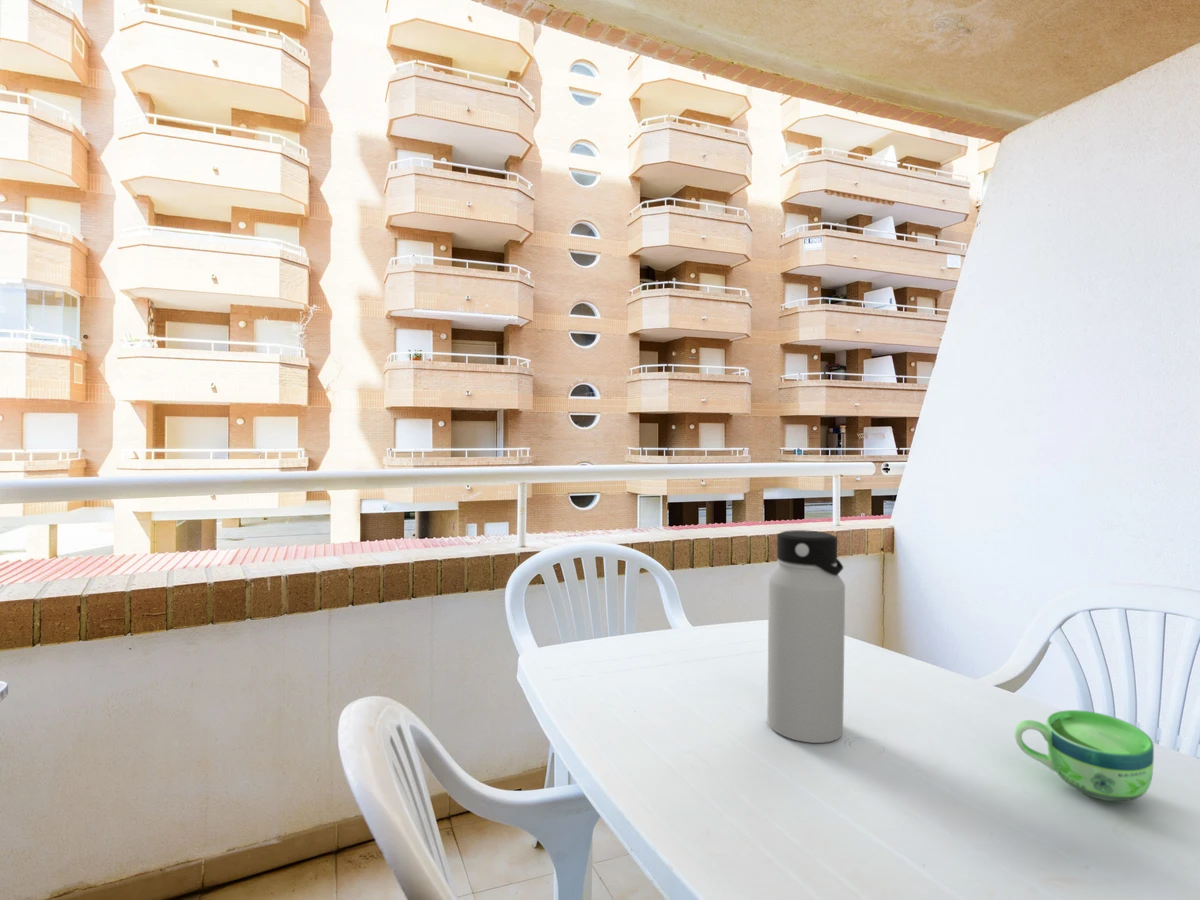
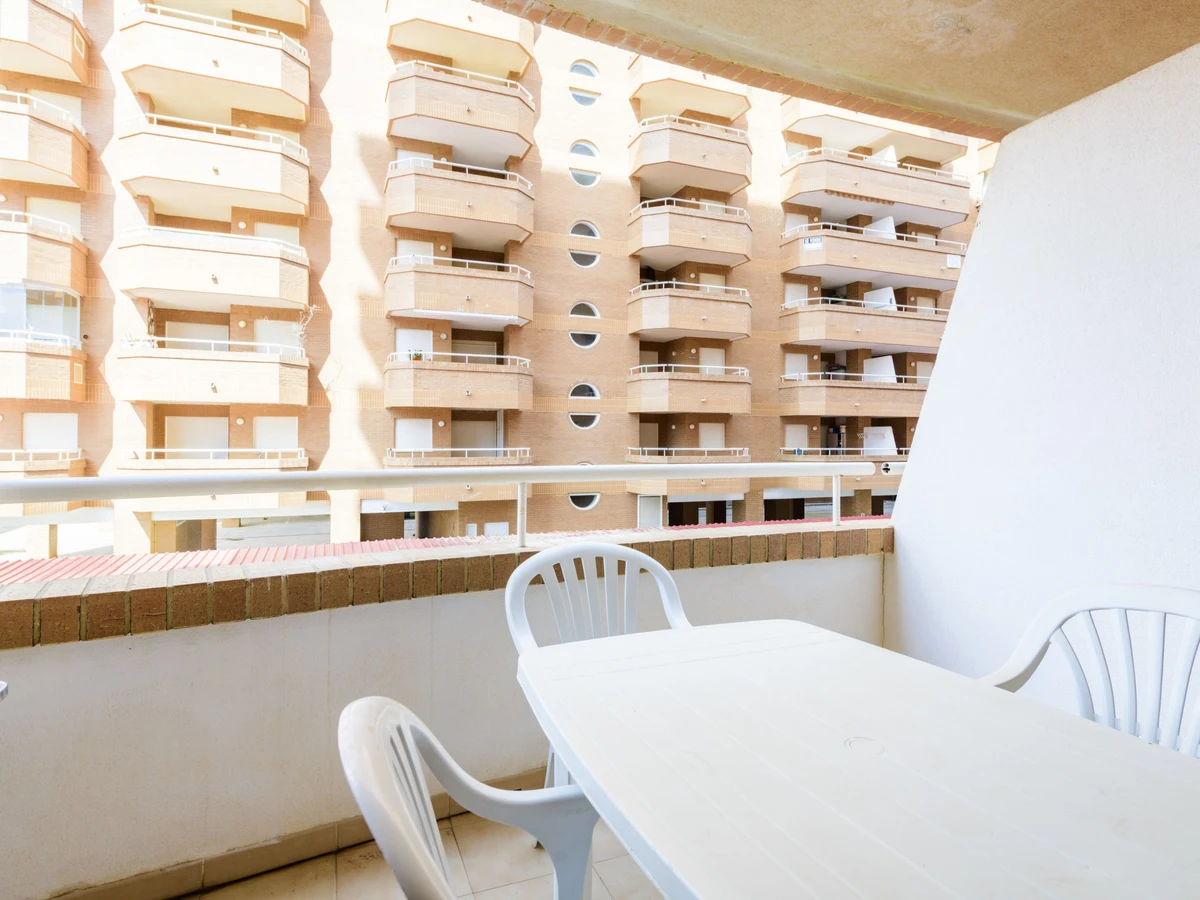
- cup [1014,709,1155,802]
- water bottle [766,529,846,744]
